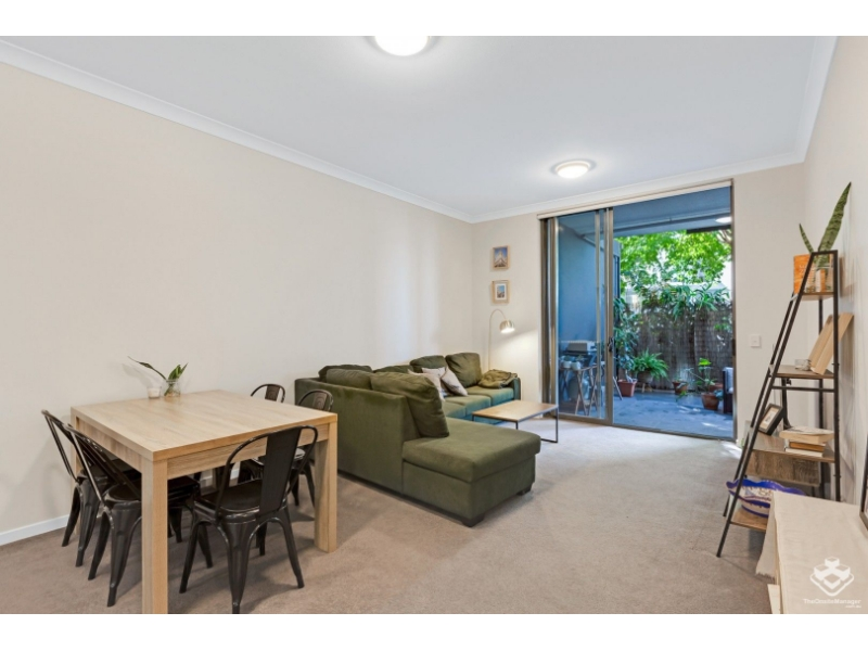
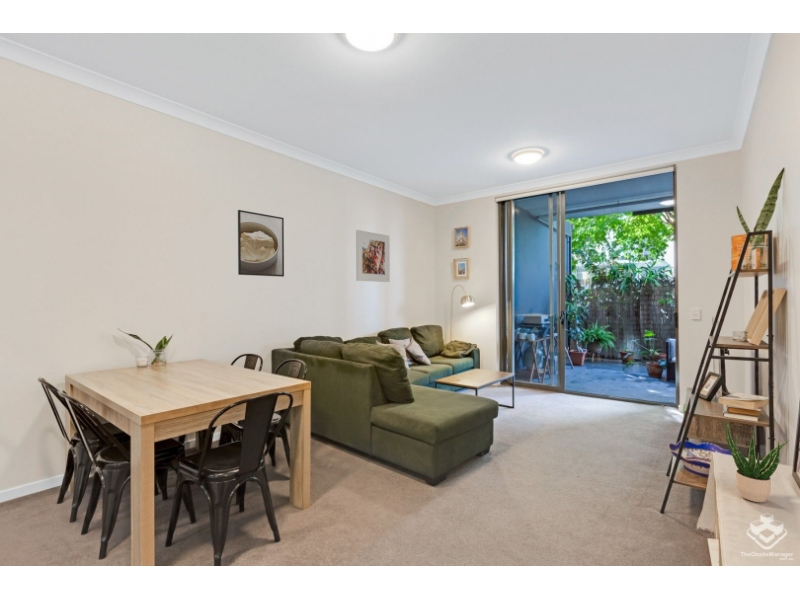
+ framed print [237,209,285,278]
+ potted plant [725,416,789,503]
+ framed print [355,229,391,283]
